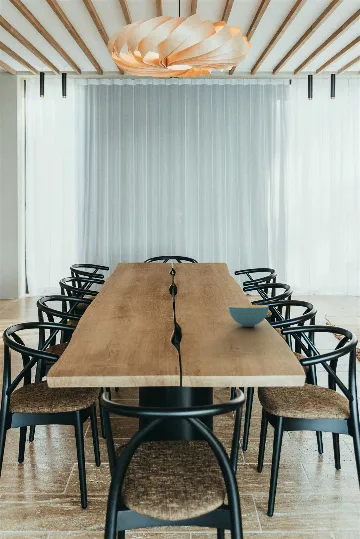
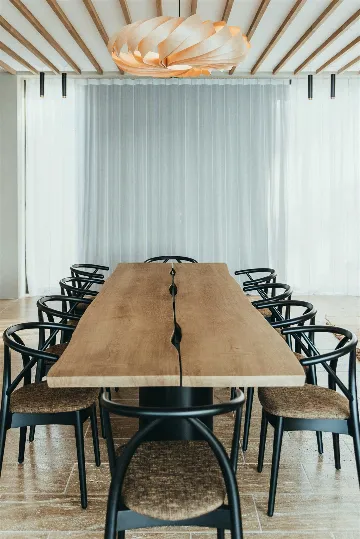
- cereal bowl [228,304,270,328]
